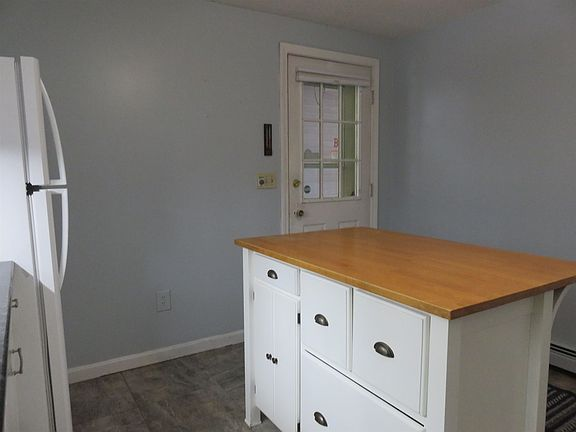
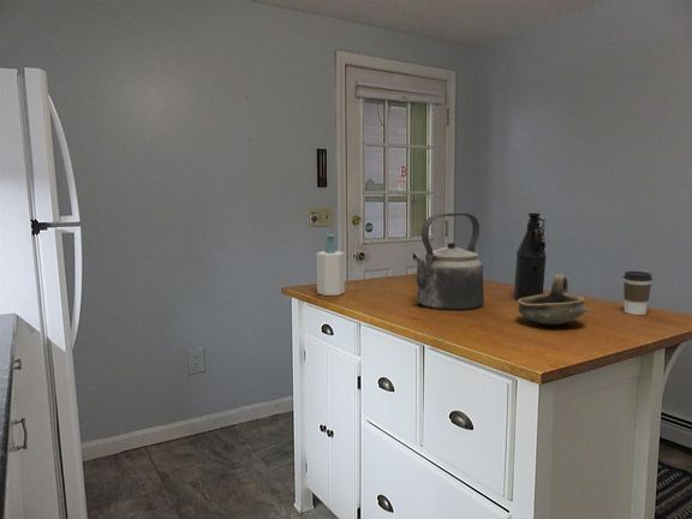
+ oil lamp [517,274,589,326]
+ soap bottle [316,233,346,297]
+ coffee cup [622,270,654,316]
+ bottle [513,211,548,300]
+ kettle [411,211,485,311]
